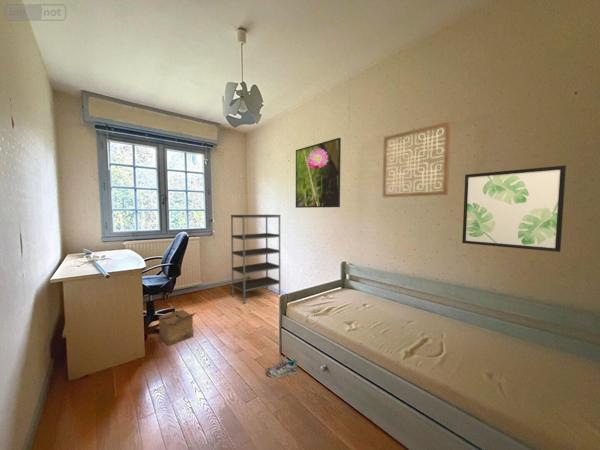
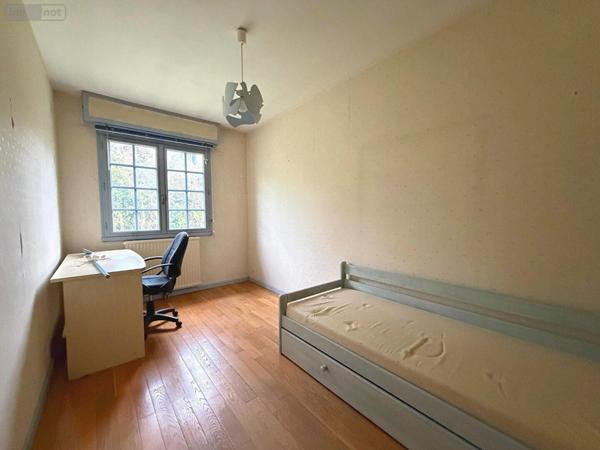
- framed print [295,137,342,209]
- wall art [461,164,567,253]
- wall art [382,120,452,198]
- shelving unit [230,214,281,305]
- shoe [266,356,300,379]
- cardboard box [158,309,198,347]
